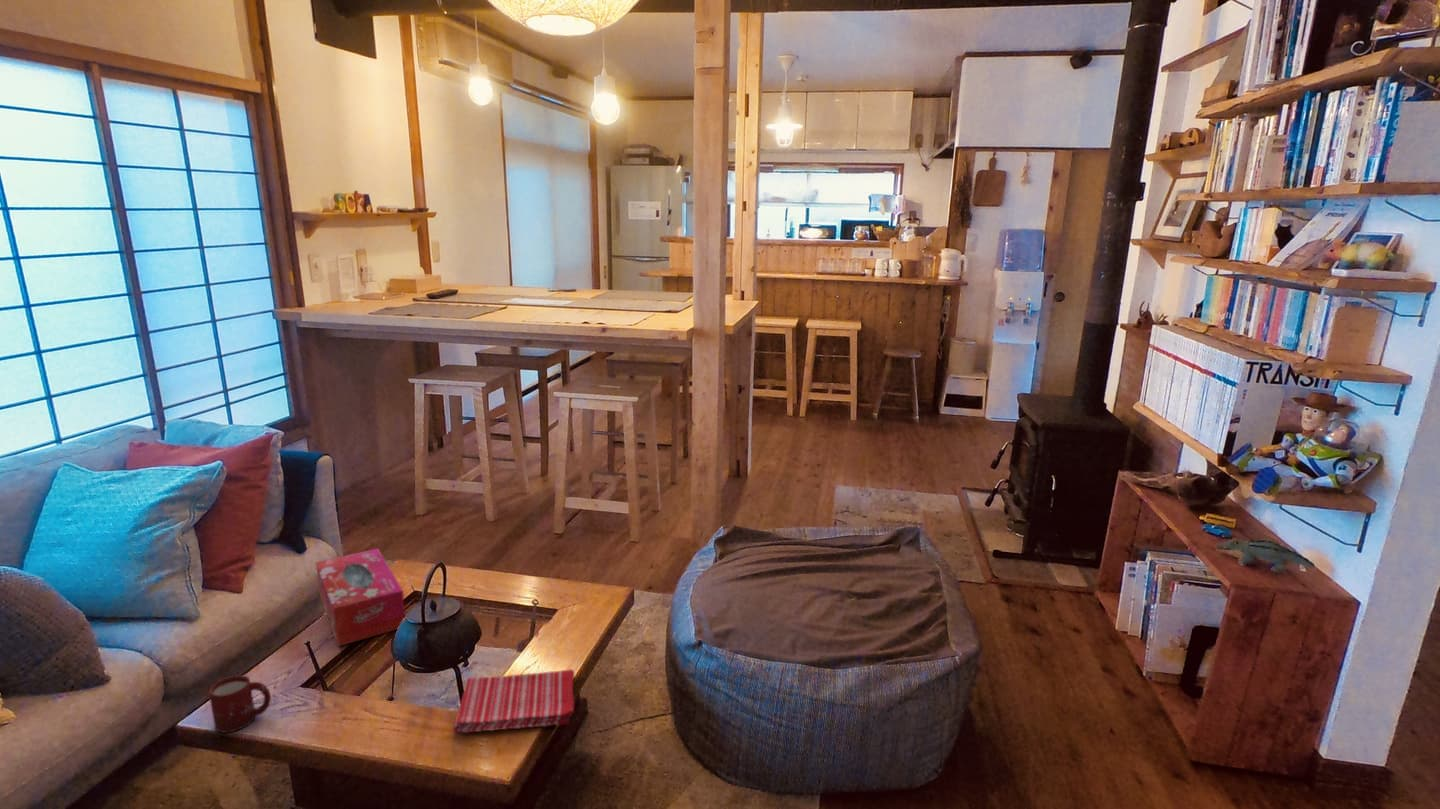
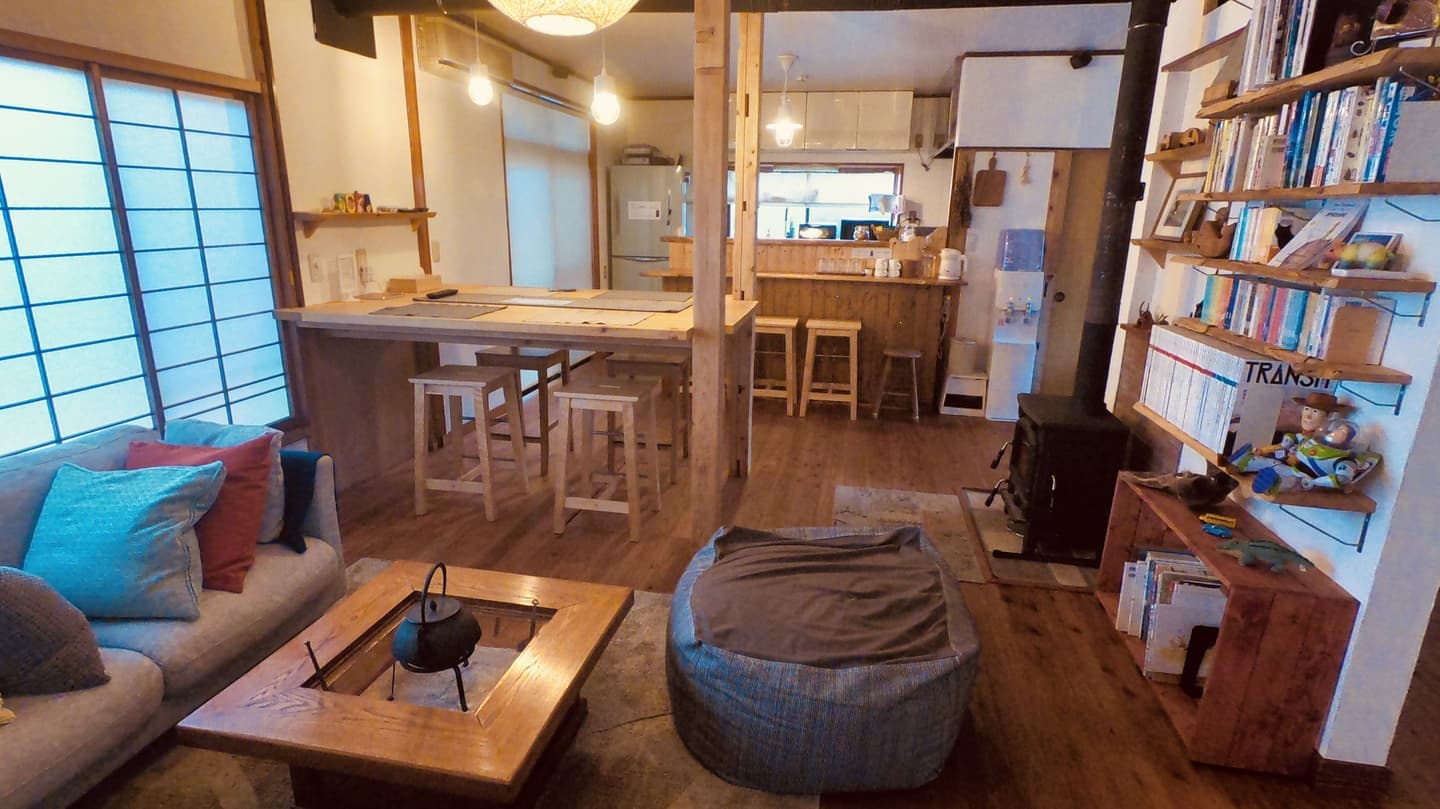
- cup [208,674,272,734]
- tissue box [315,548,406,647]
- dish towel [452,668,575,734]
